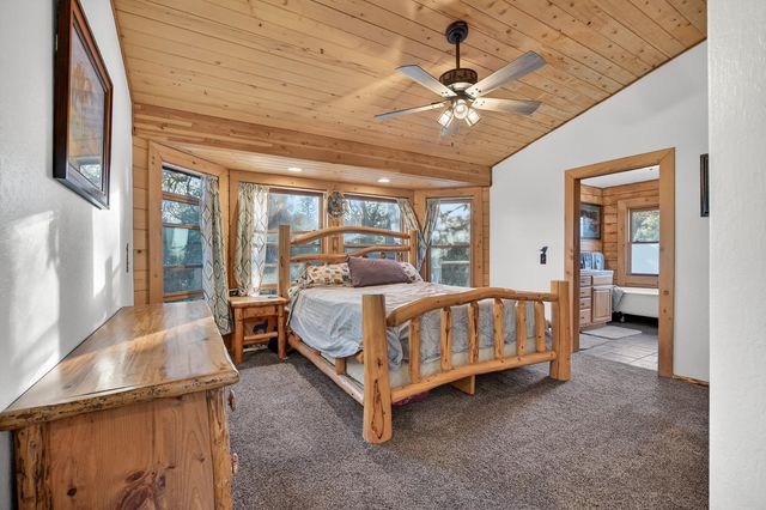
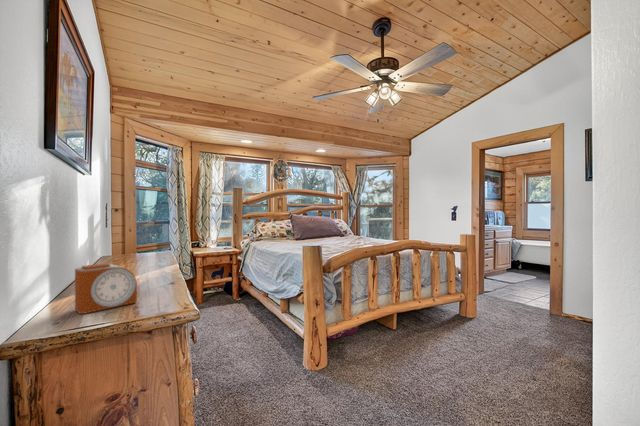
+ alarm clock [74,262,138,315]
